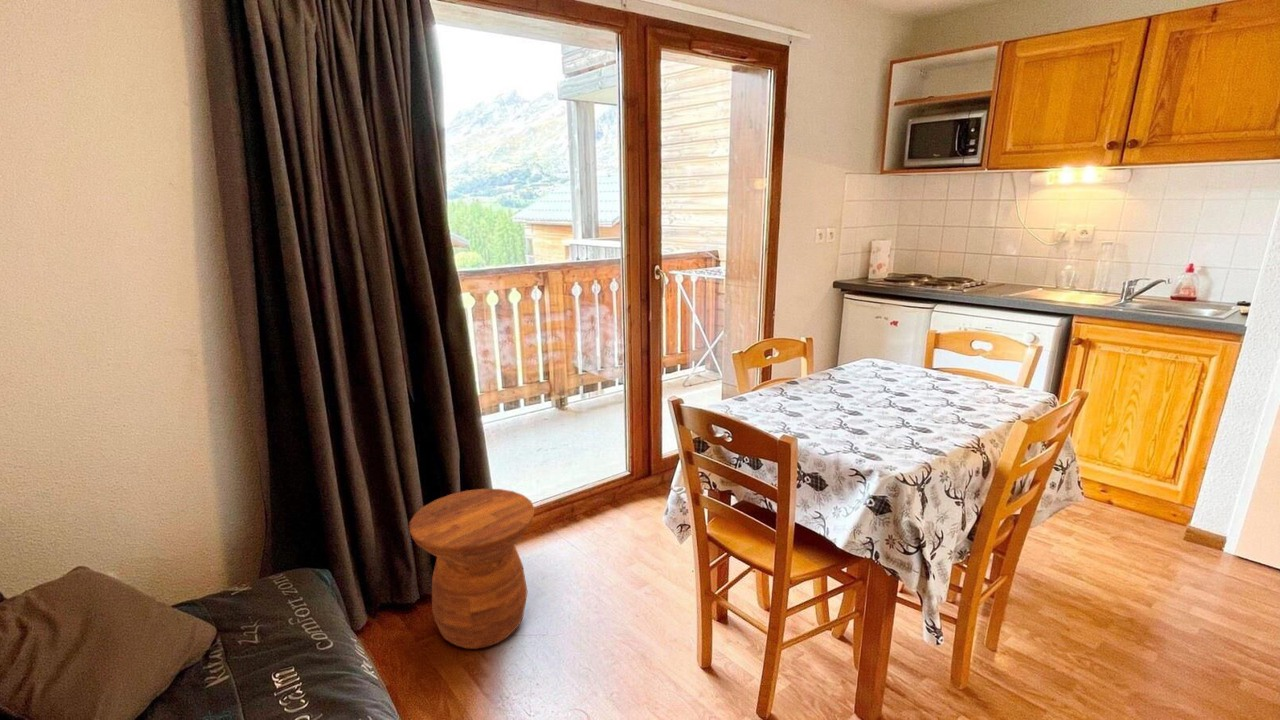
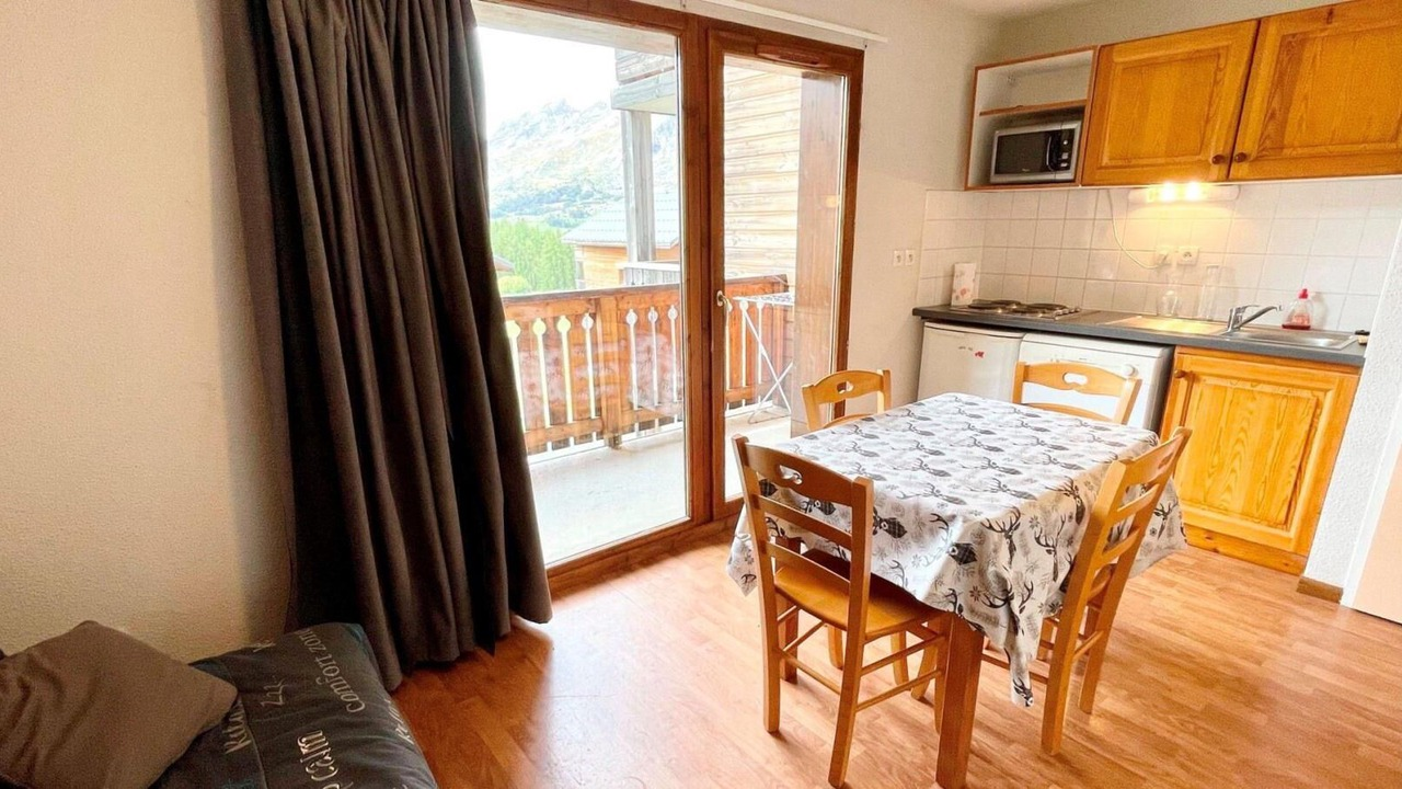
- side table [408,488,536,650]
